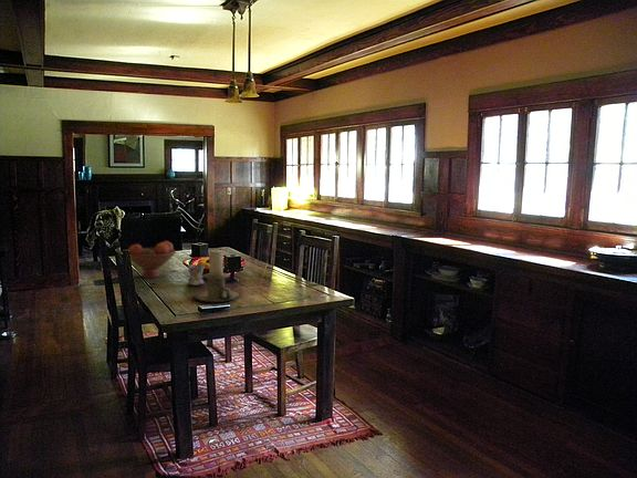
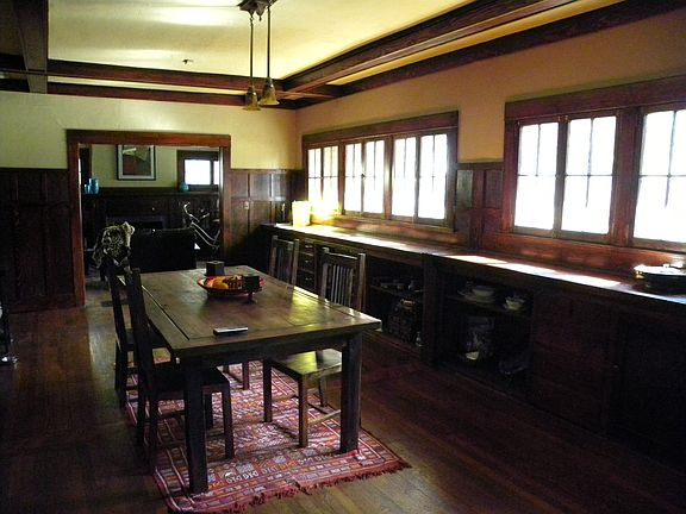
- fruit bowl [127,240,177,280]
- mug [182,263,206,287]
- candle holder [192,249,240,303]
